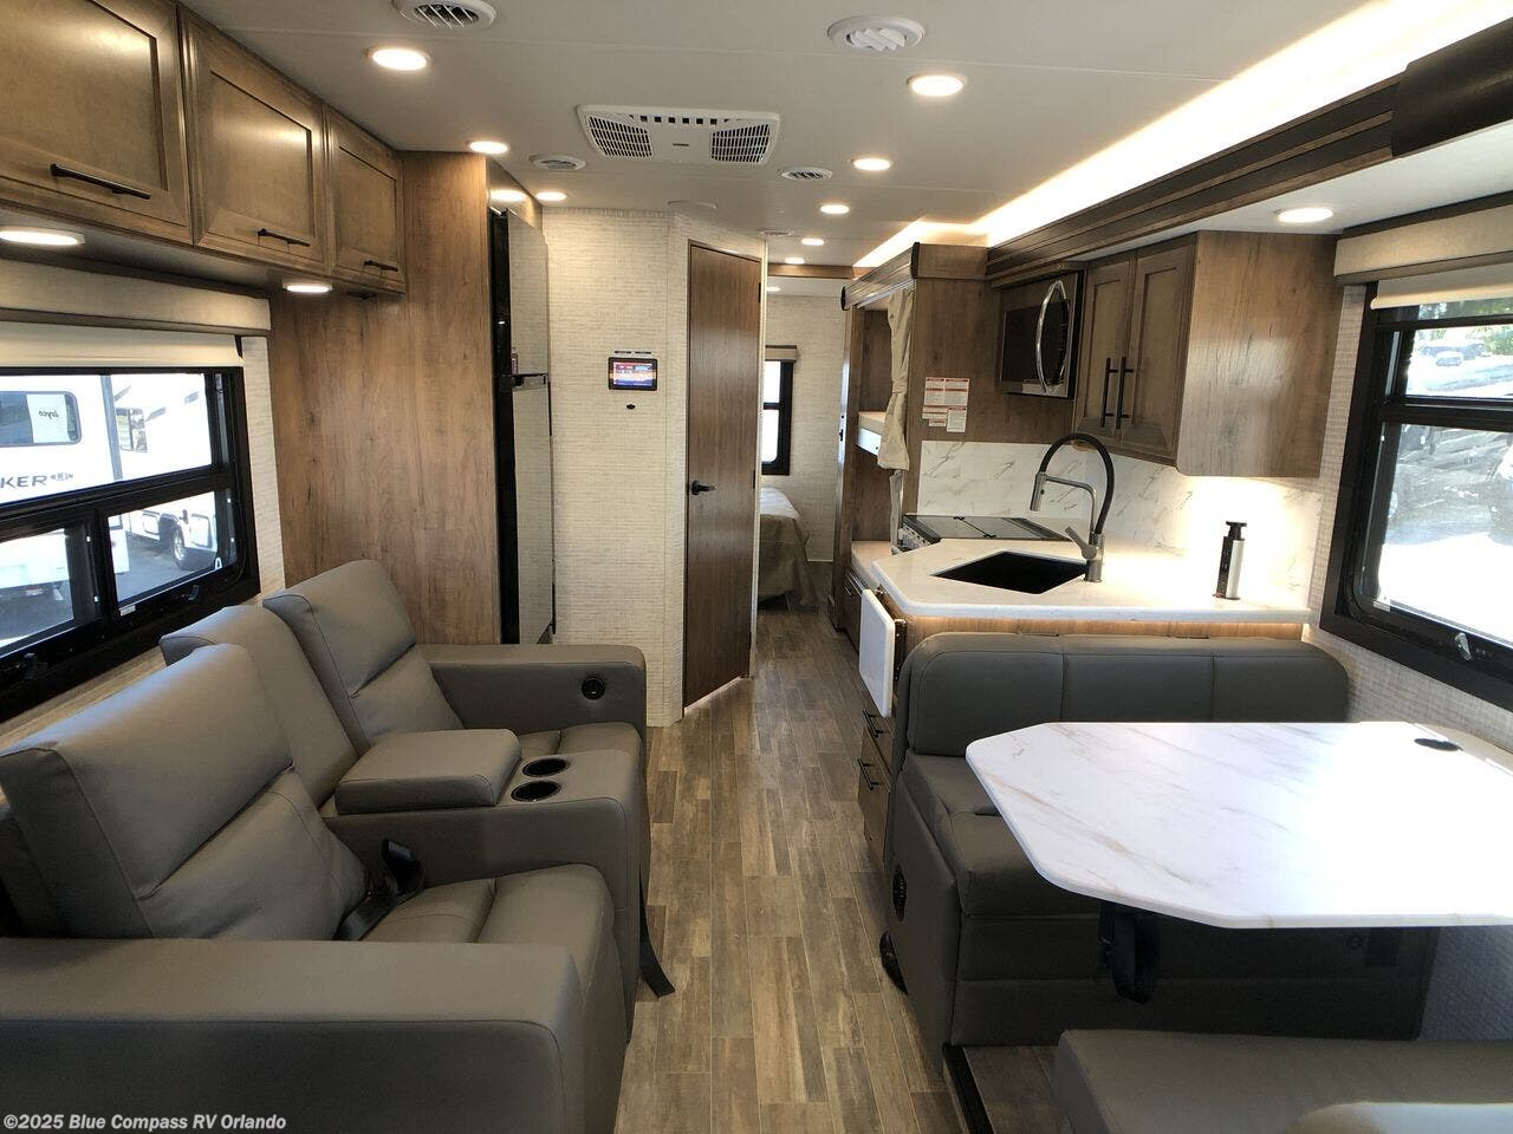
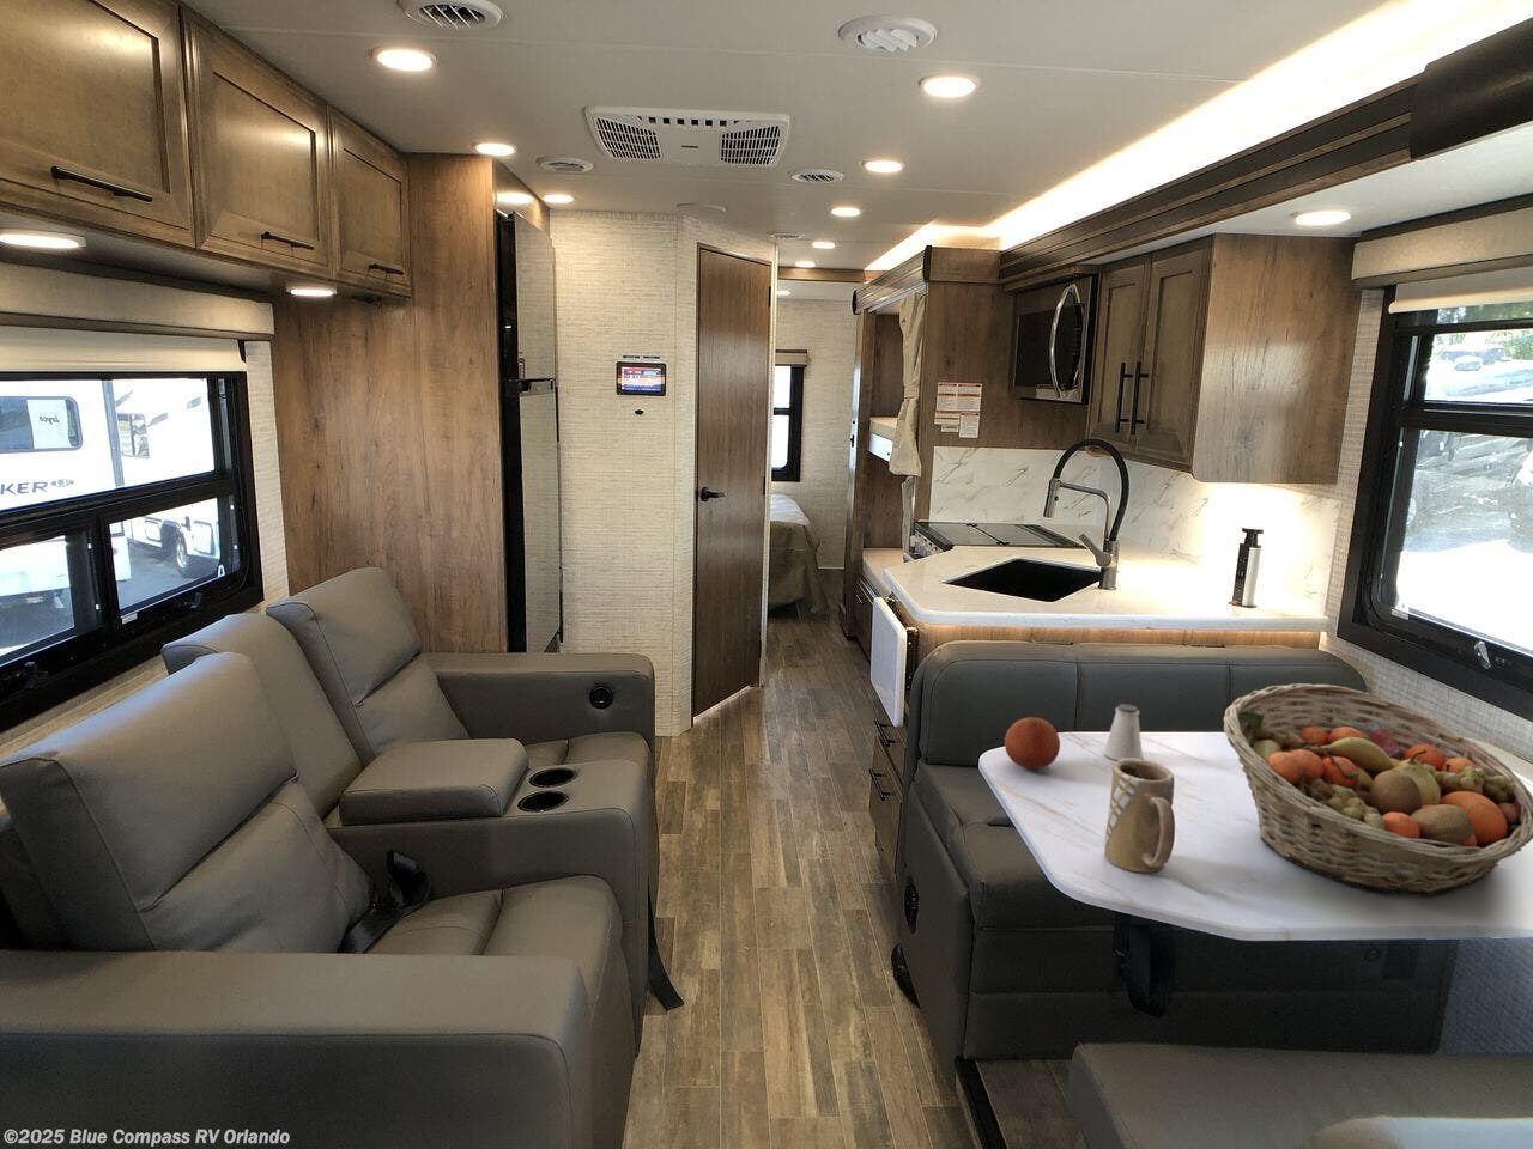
+ fruit basket [1223,682,1533,897]
+ fruit [1003,716,1061,770]
+ mug [1103,759,1176,874]
+ saltshaker [1102,702,1144,762]
